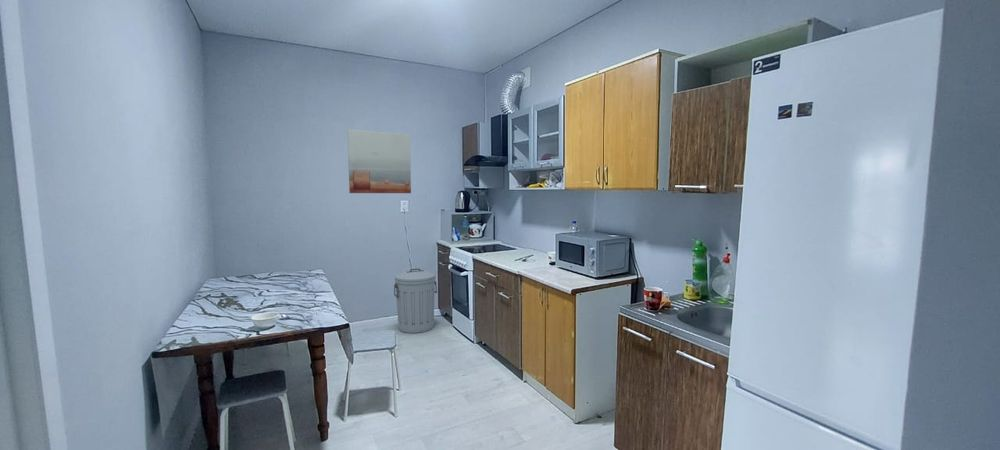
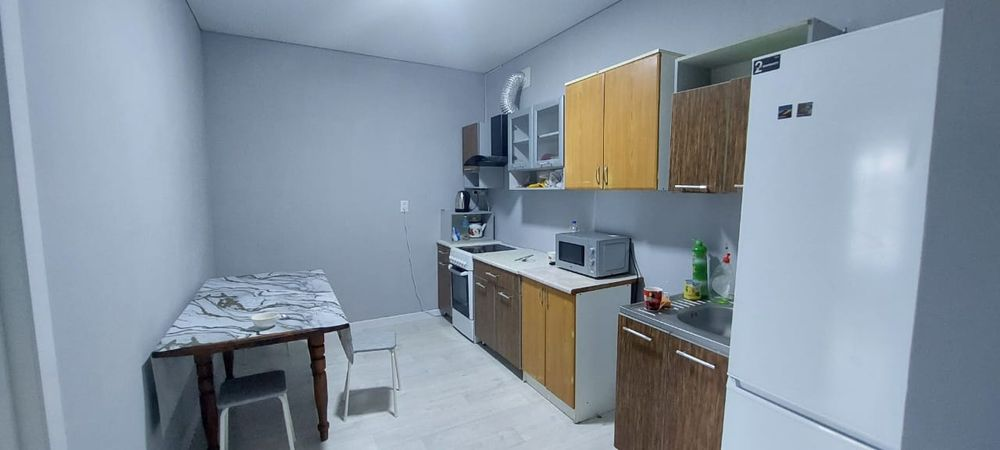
- wall art [347,129,412,194]
- trash can [393,267,438,334]
